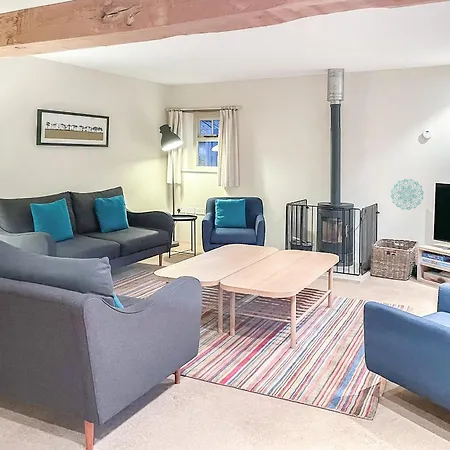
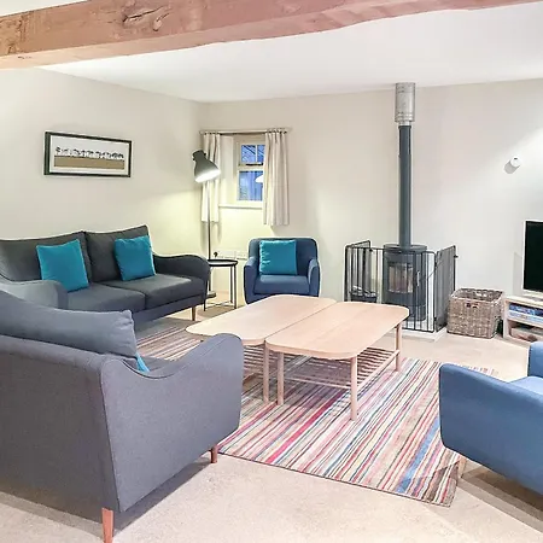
- wall decoration [390,178,425,211]
